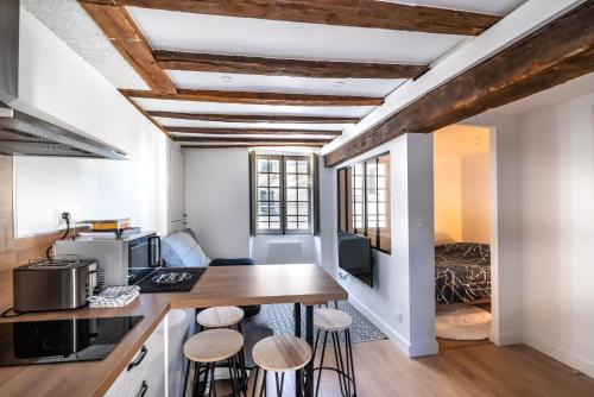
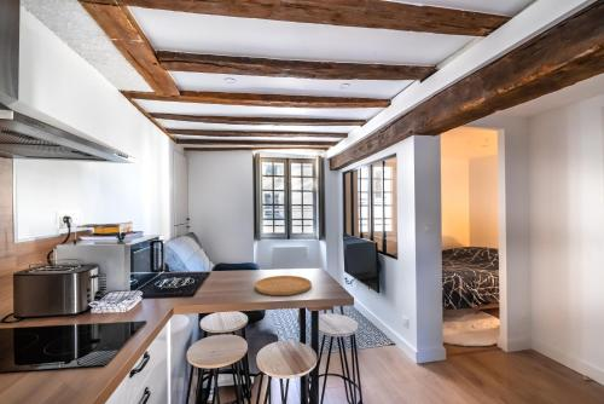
+ cutting board [254,275,313,296]
